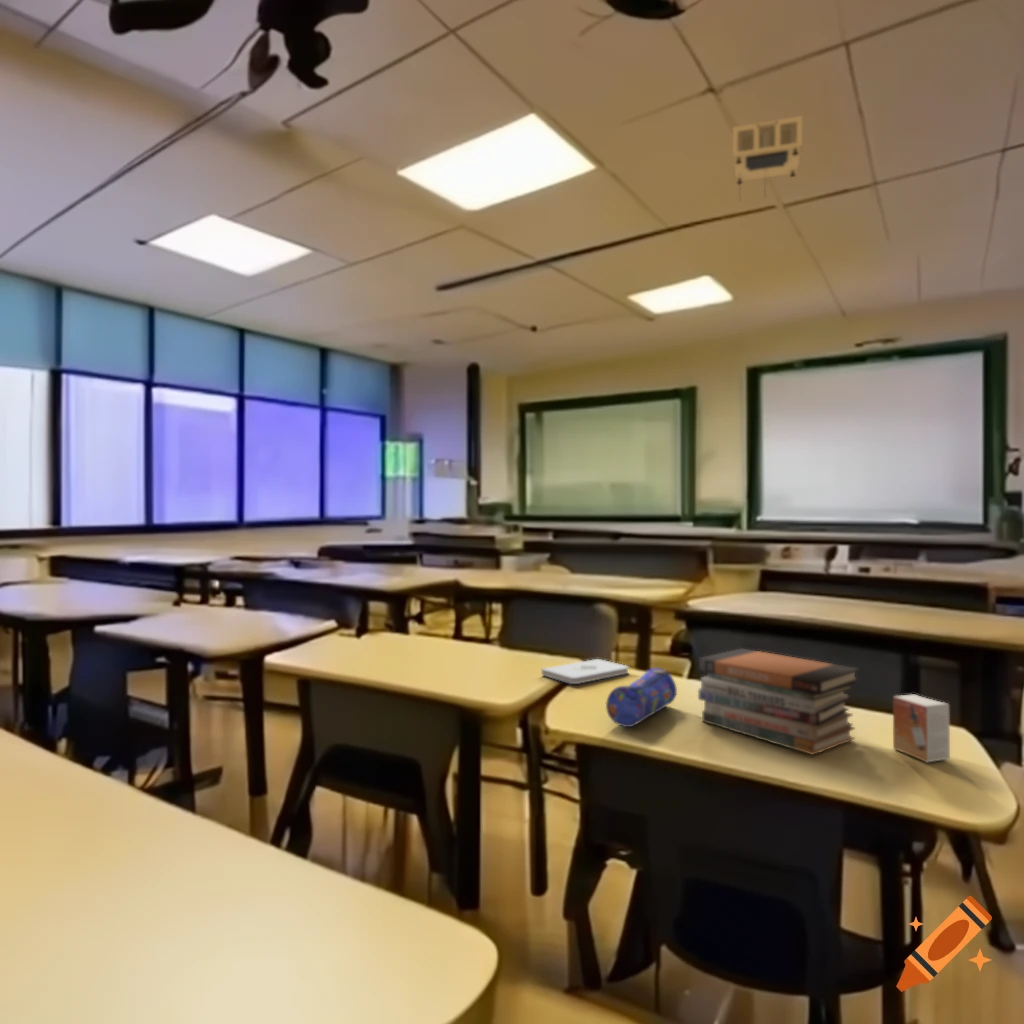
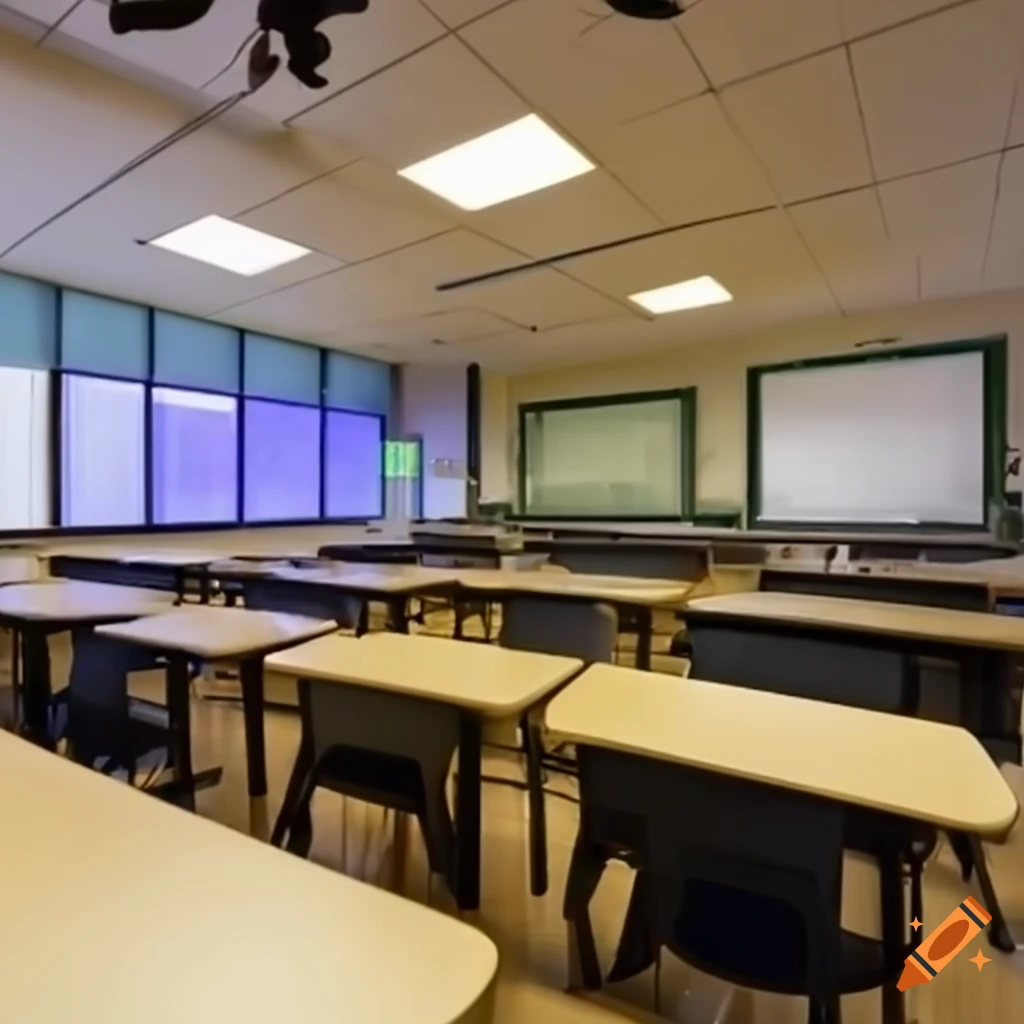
- projector [732,115,803,202]
- pencil case [605,667,678,728]
- notepad [541,658,630,685]
- book stack [697,647,861,756]
- small box [892,693,951,763]
